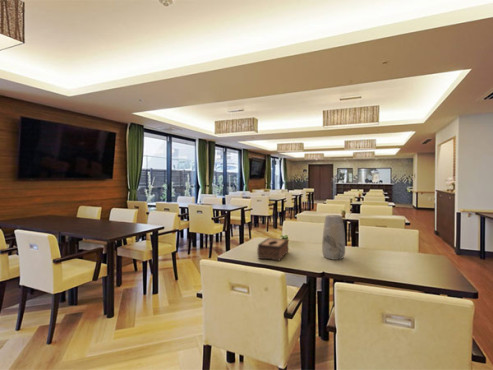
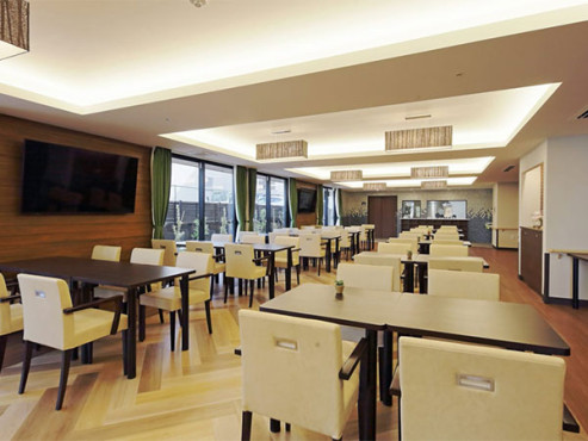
- vase [321,214,346,261]
- tissue box [256,237,289,262]
